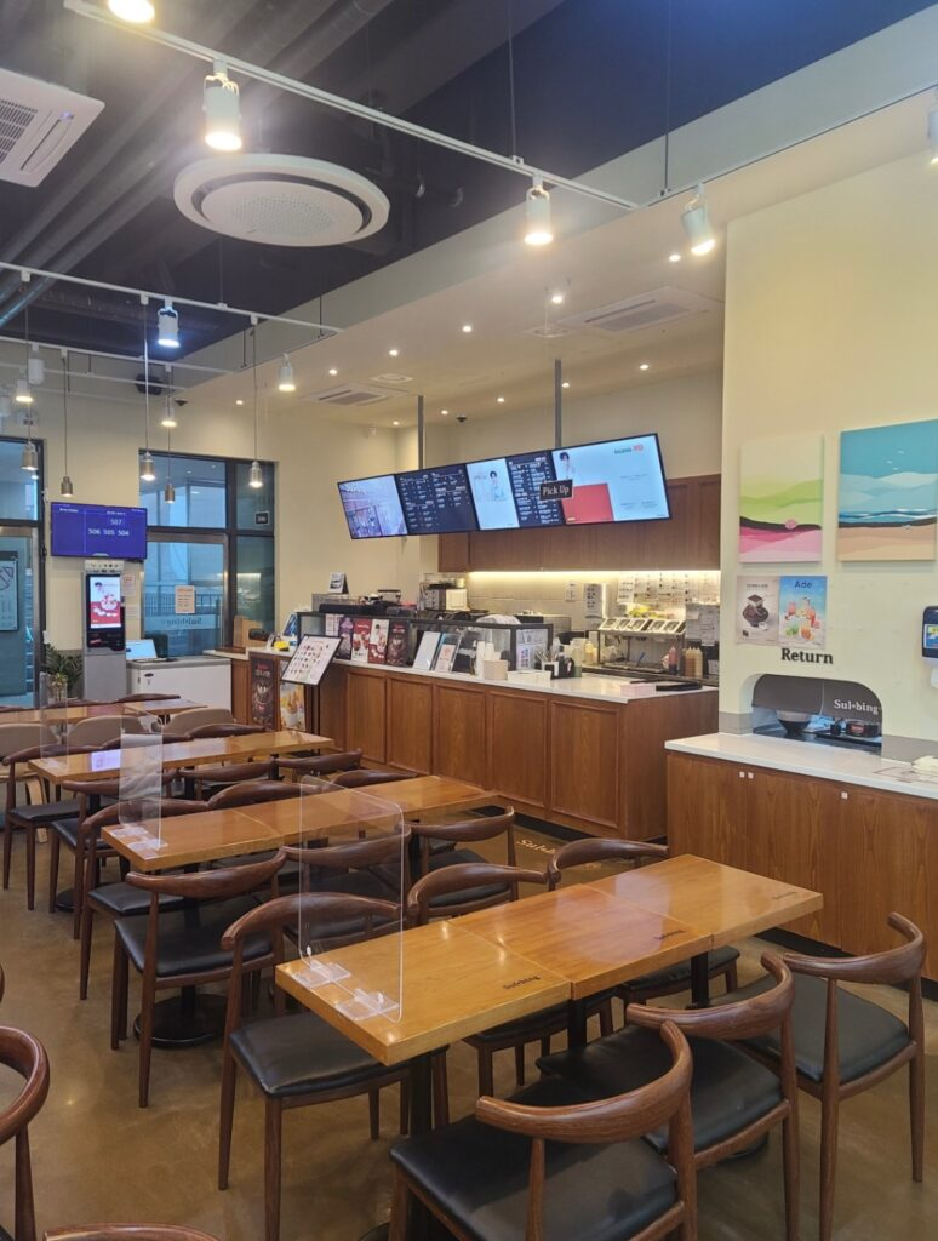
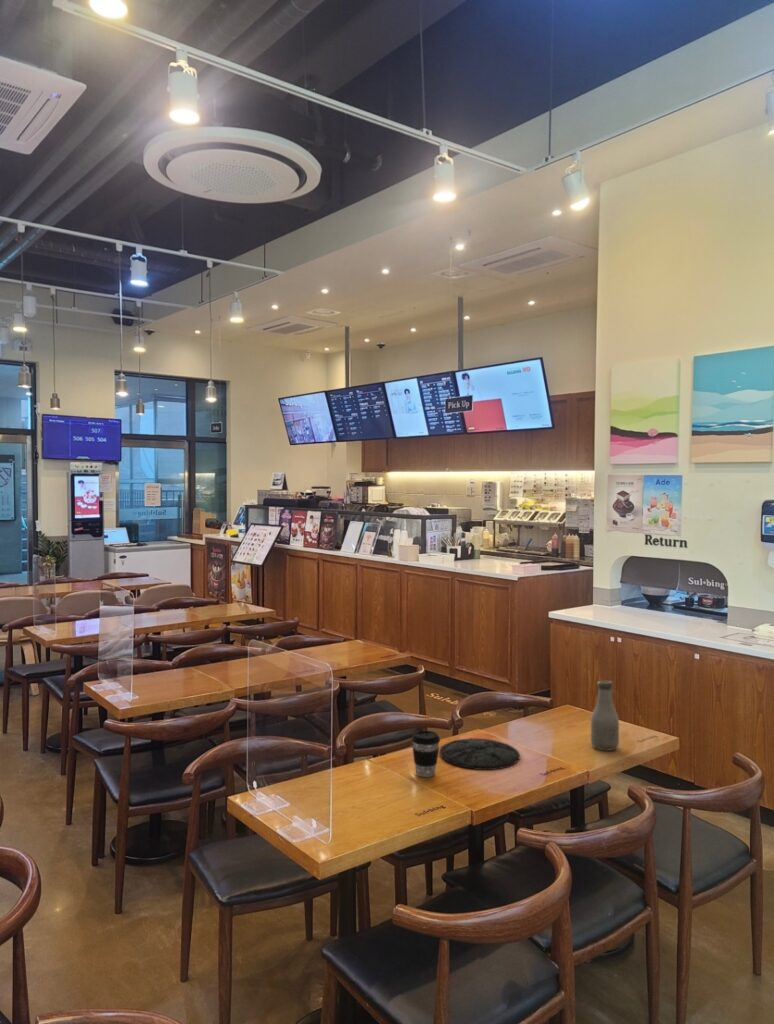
+ bottle [590,679,620,752]
+ plate [439,737,521,771]
+ coffee cup [411,730,441,778]
